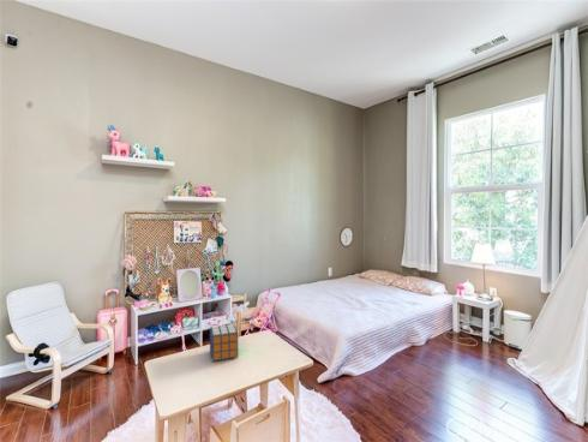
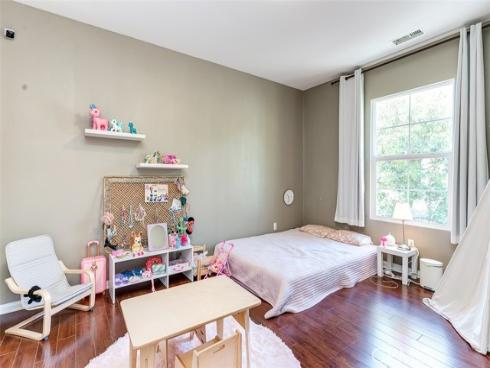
- puzzle [209,323,239,363]
